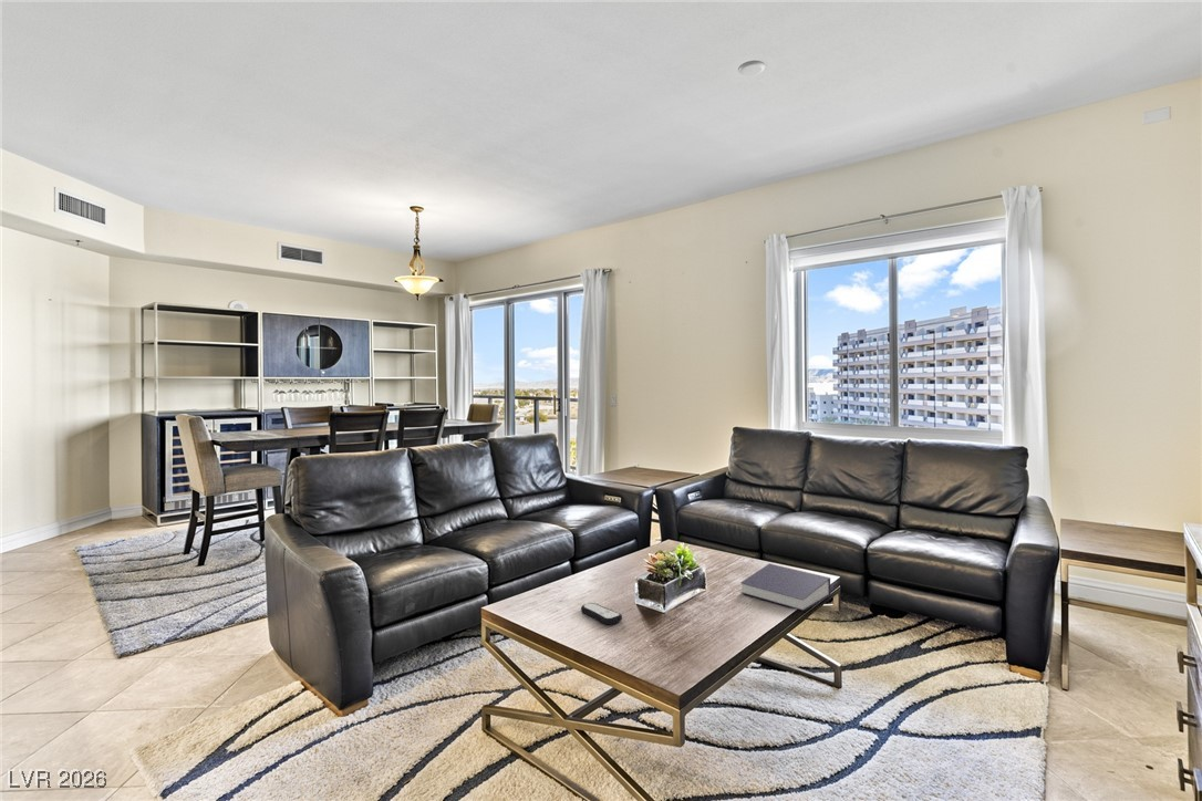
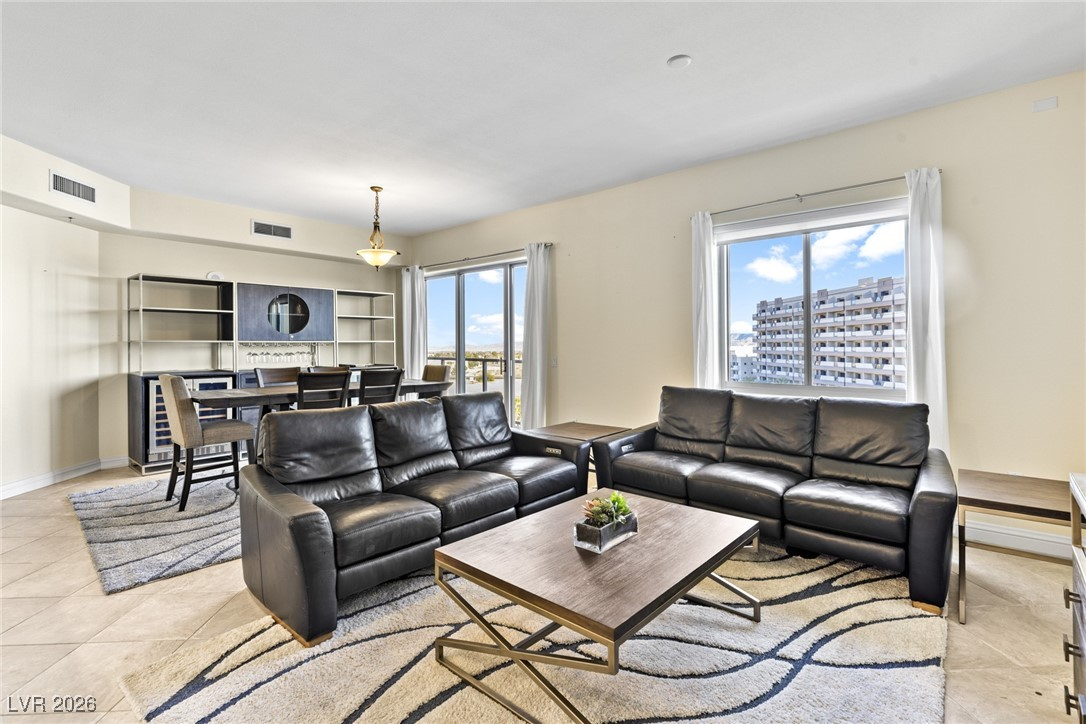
- remote control [580,602,623,625]
- book [739,563,832,612]
